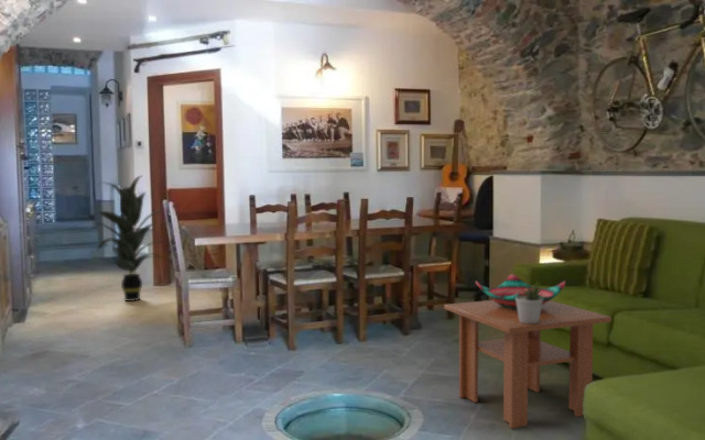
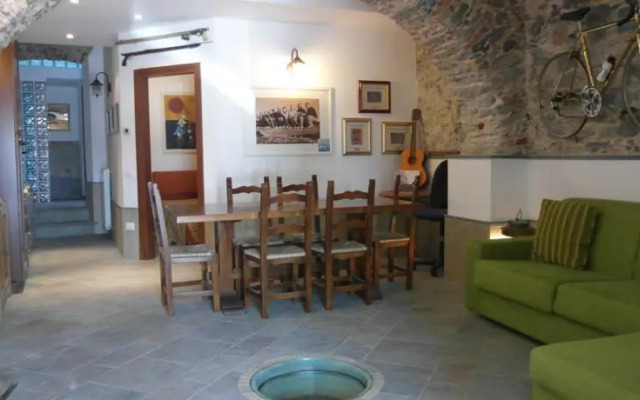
- decorative bowl [475,273,566,309]
- indoor plant [87,175,177,302]
- coffee table [443,299,612,430]
- potted plant [516,280,546,324]
